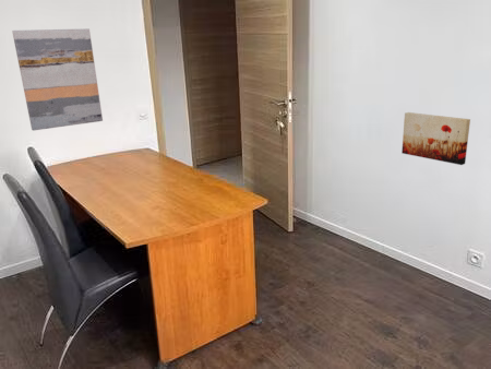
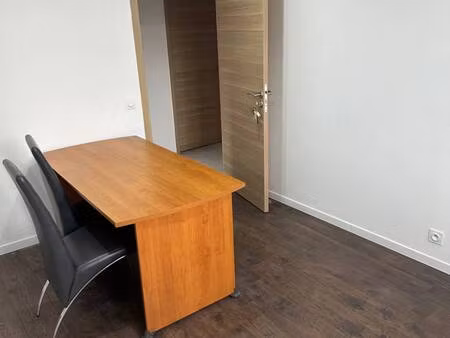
- wall art [11,27,104,131]
- wall art [400,111,471,166]
